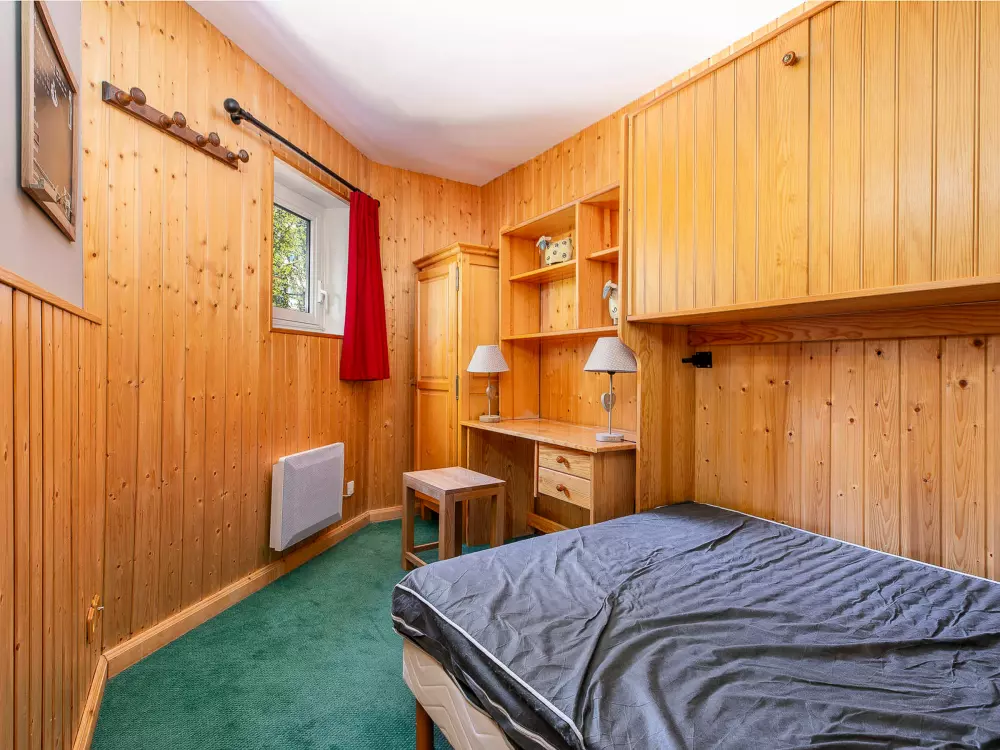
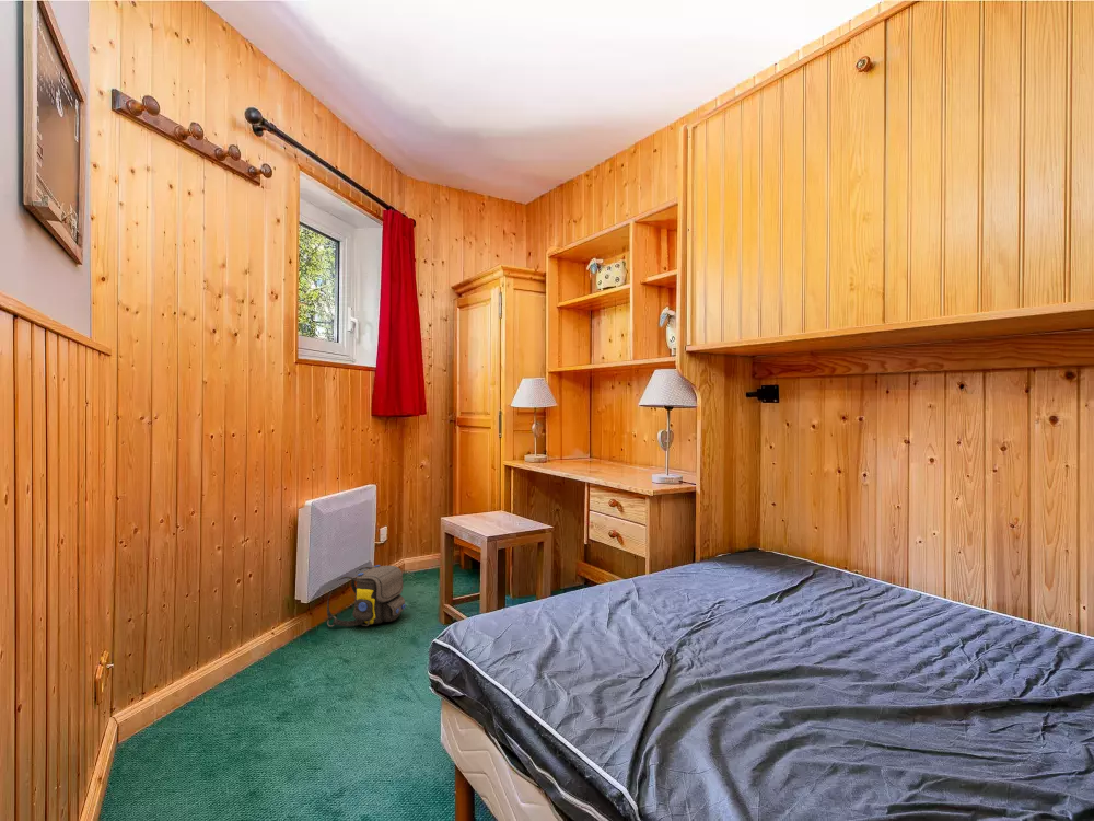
+ shoulder bag [326,564,407,628]
